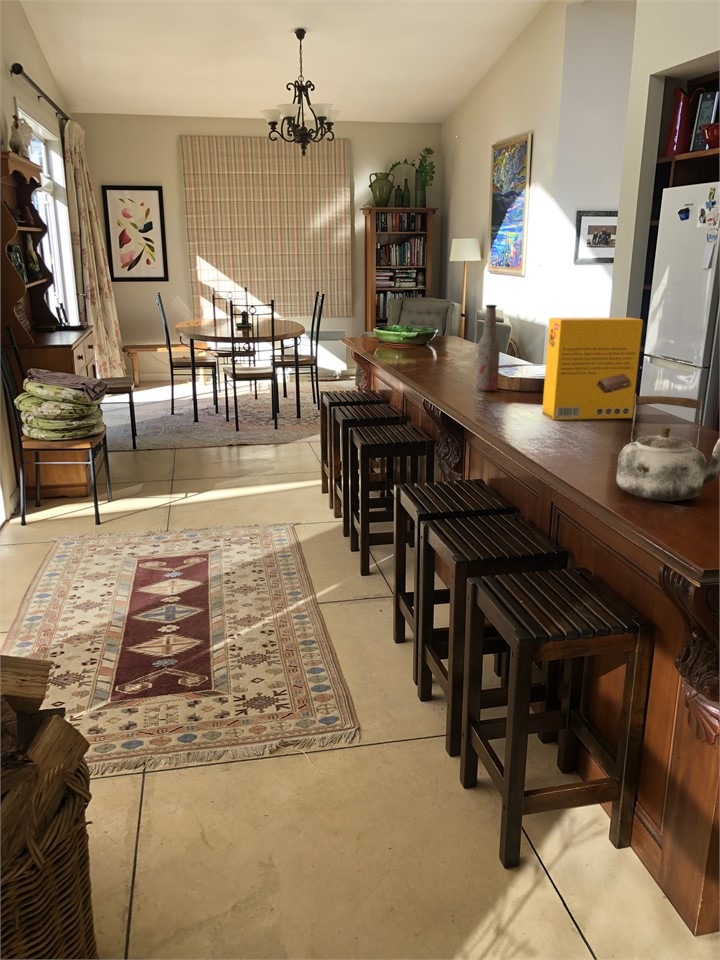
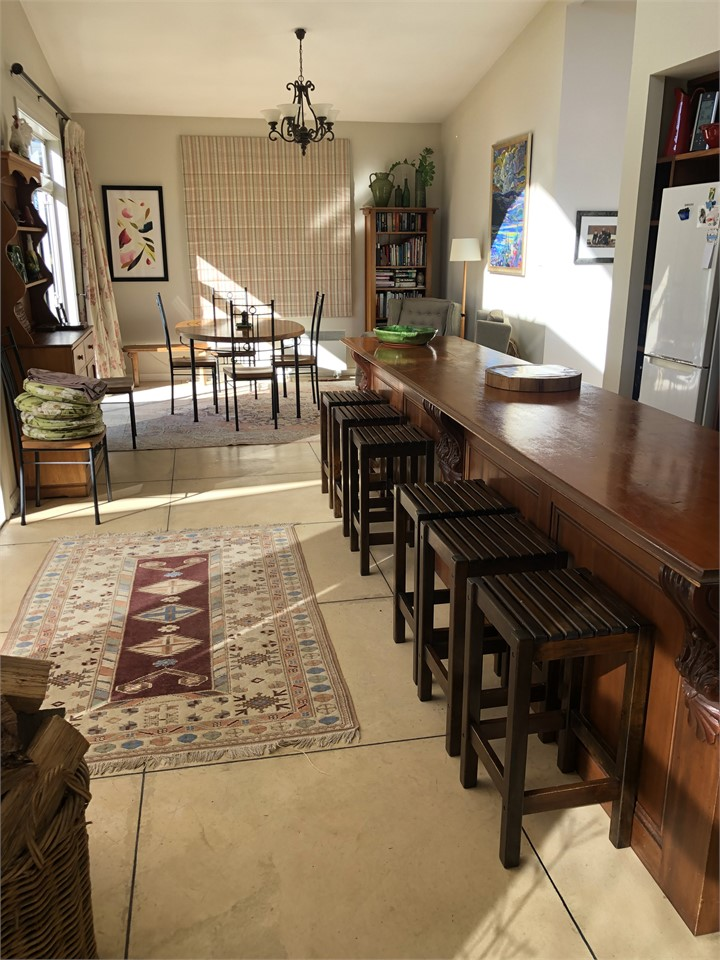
- cereal box [541,317,644,421]
- kettle [615,392,720,502]
- bottle [475,304,501,392]
